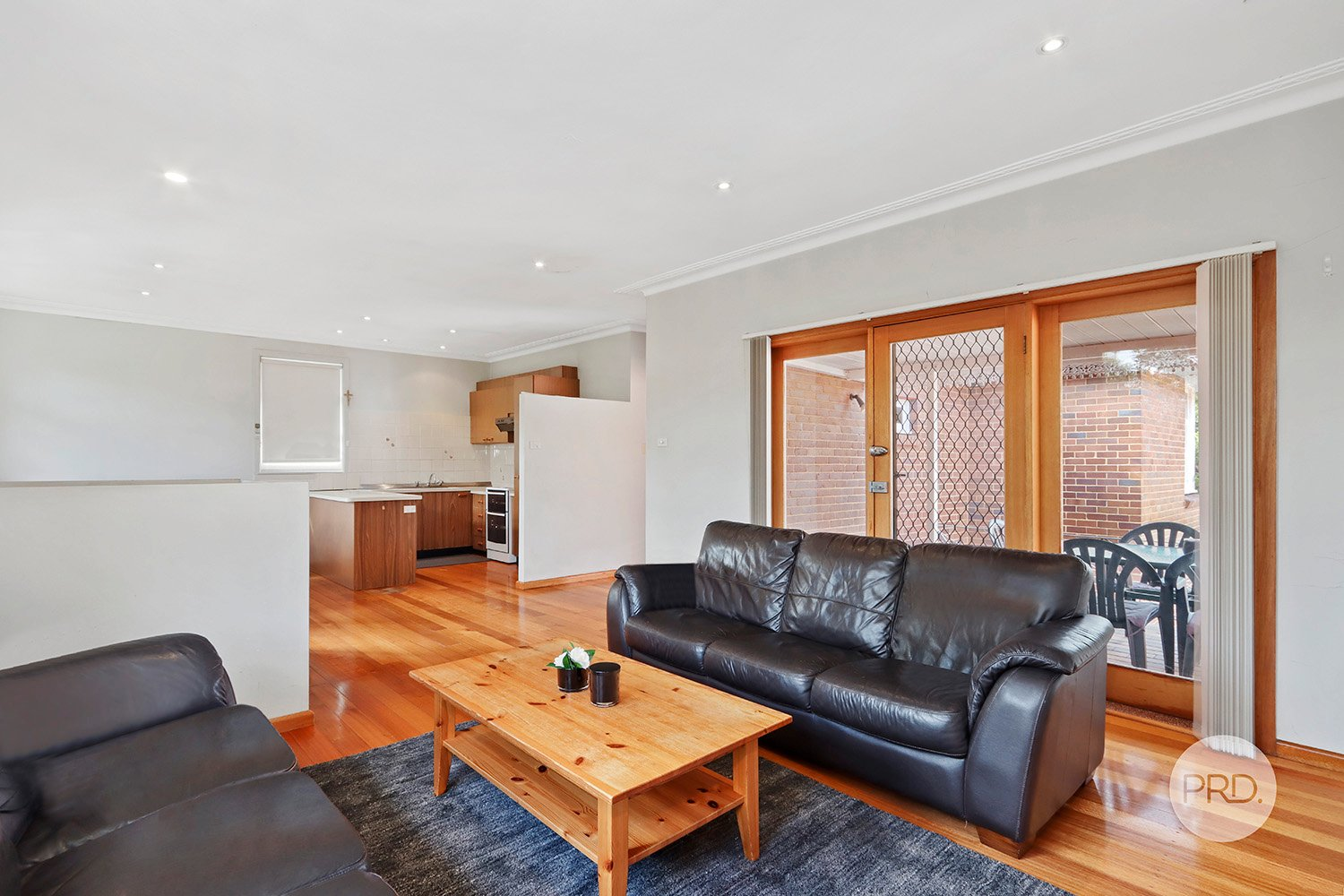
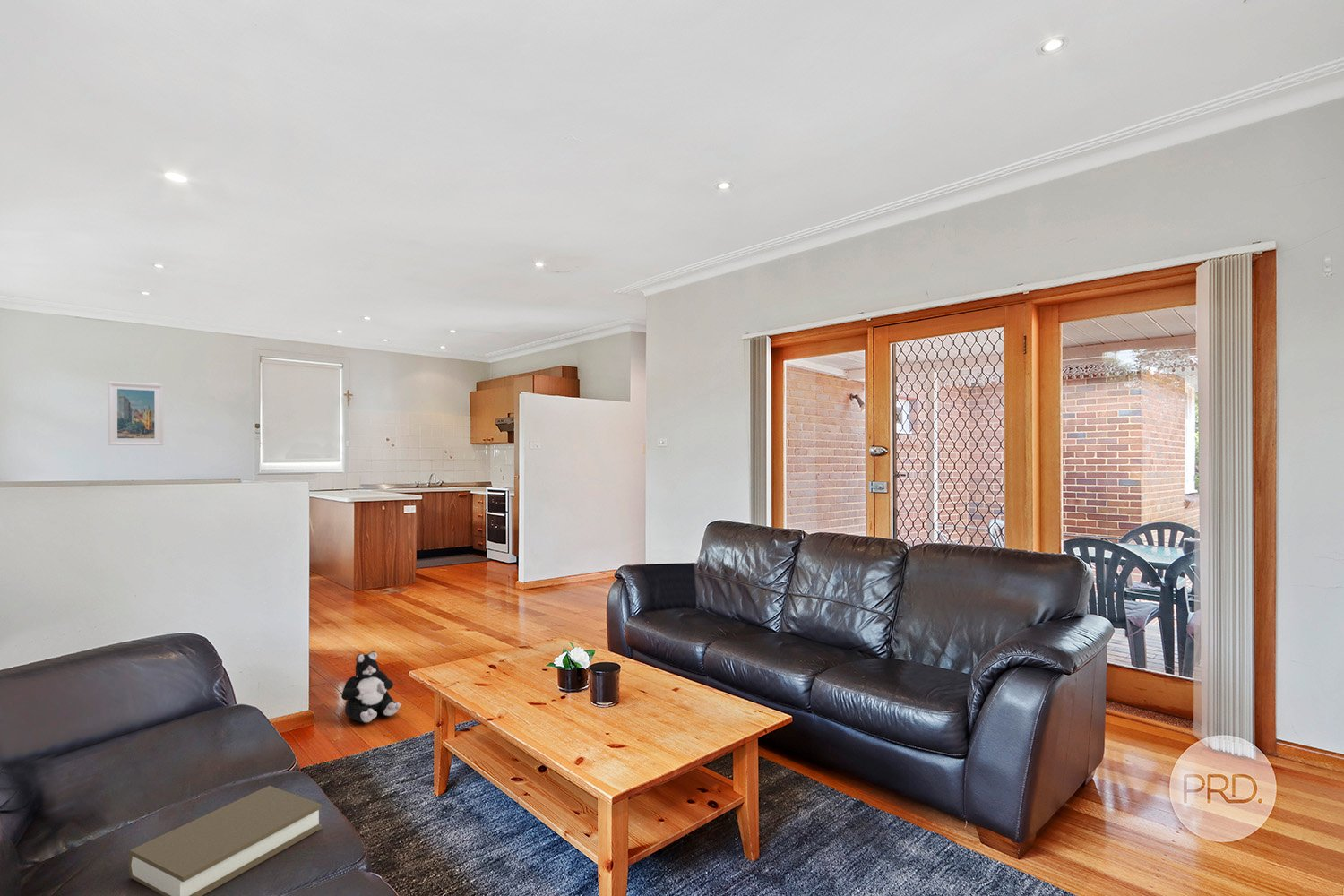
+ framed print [108,381,164,446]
+ plush toy [340,650,401,724]
+ book [127,785,323,896]
